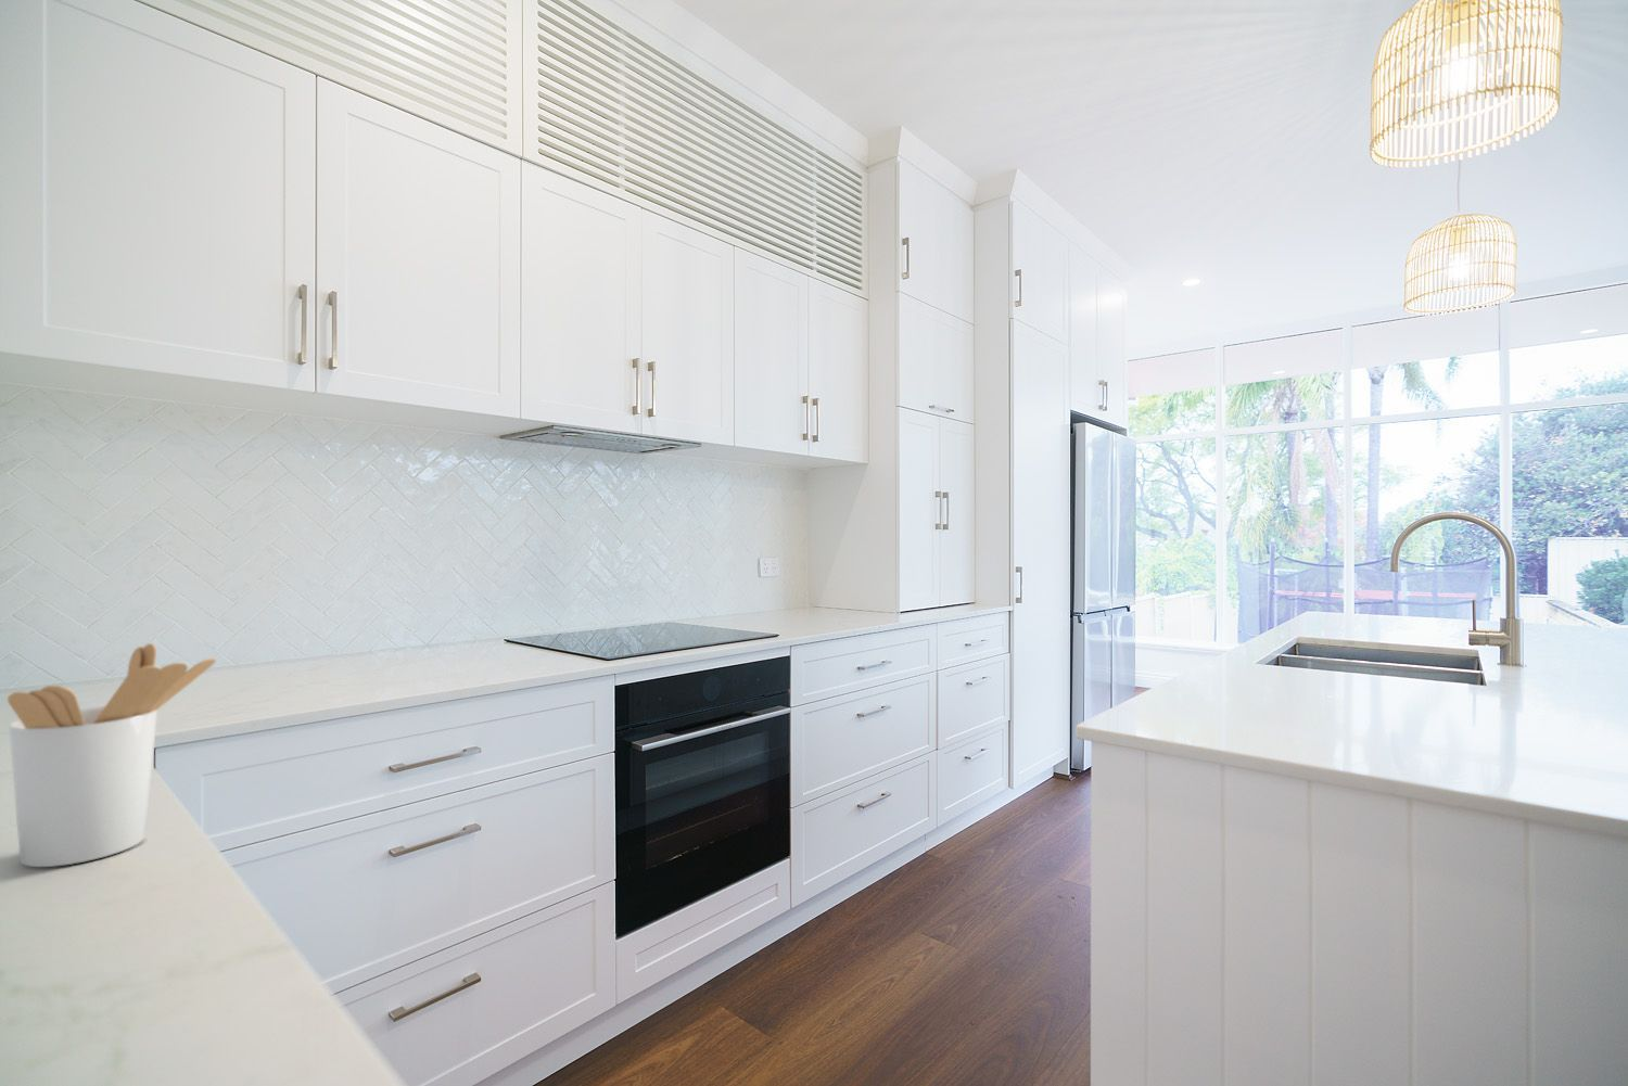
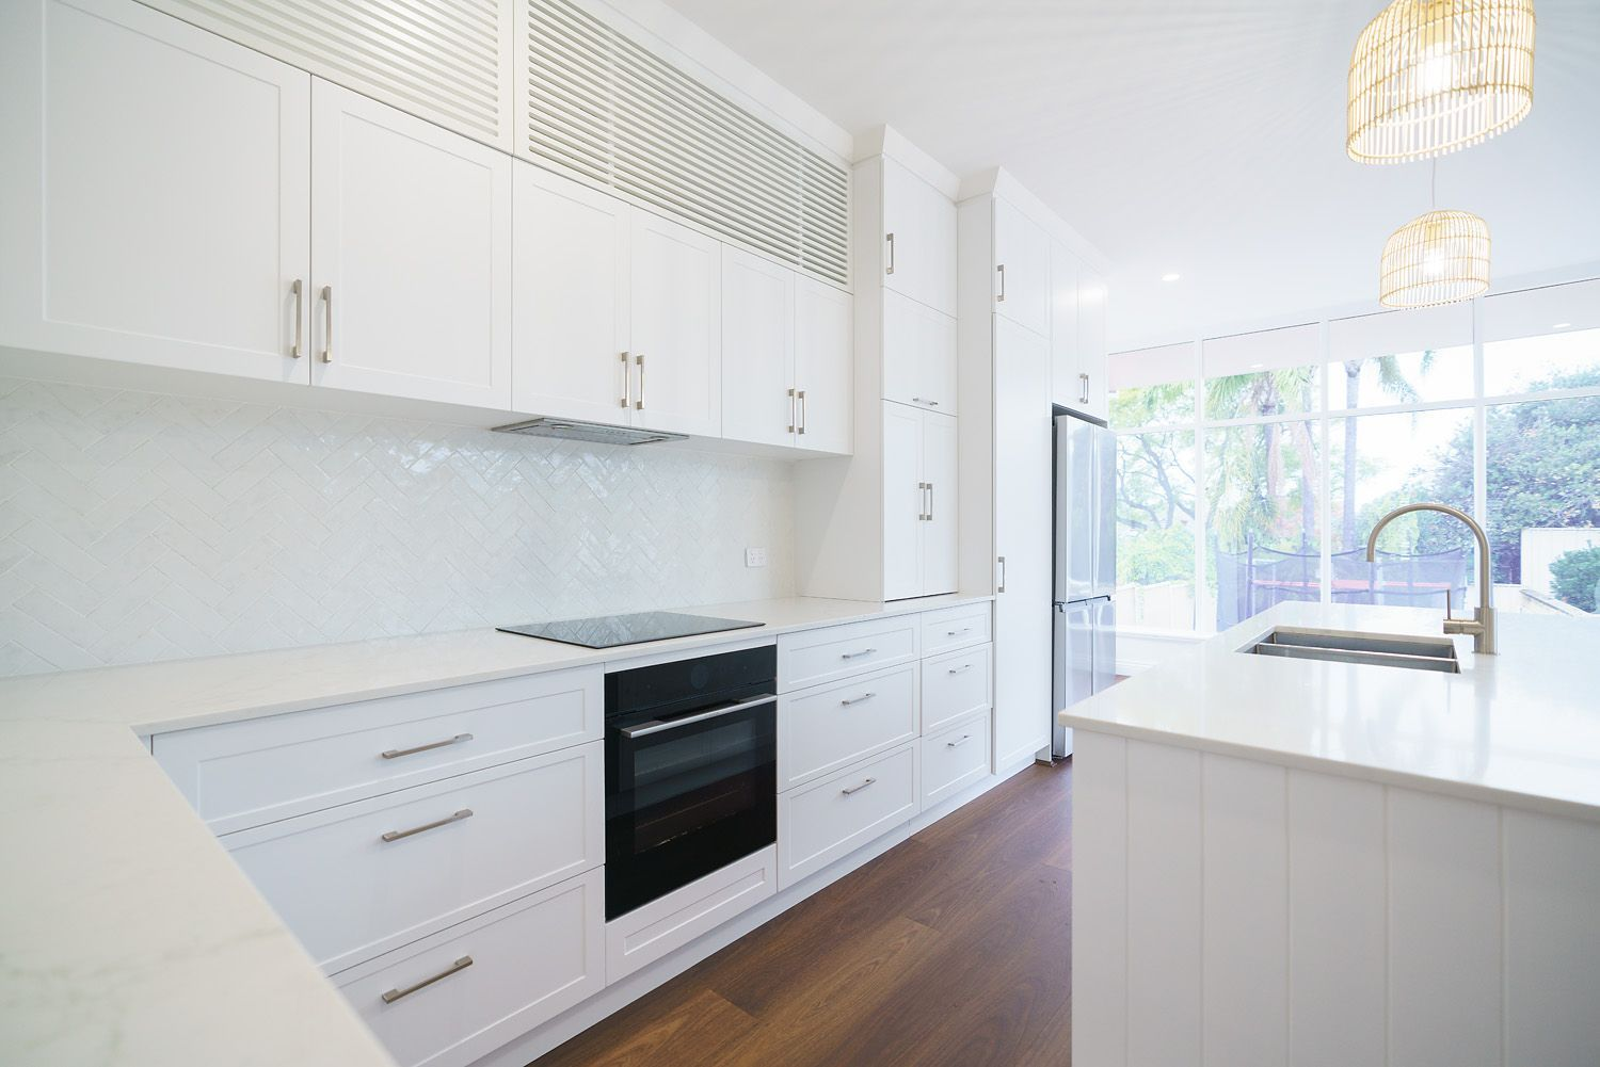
- utensil holder [6,642,217,868]
